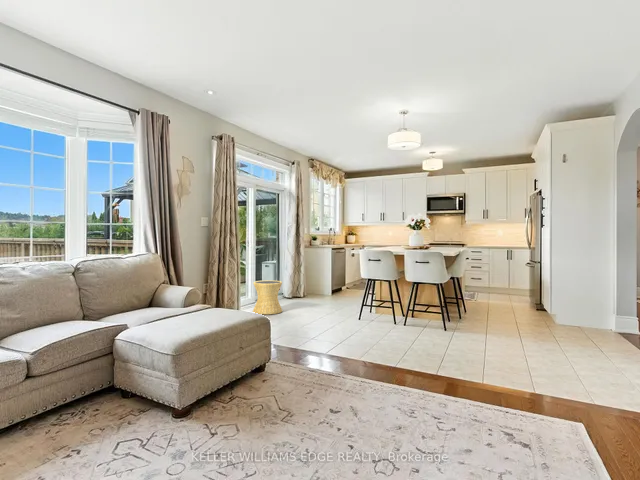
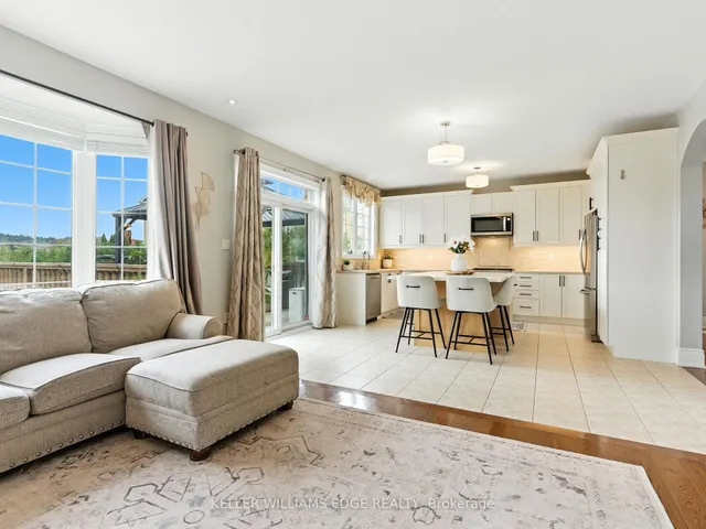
- side table [252,279,283,315]
